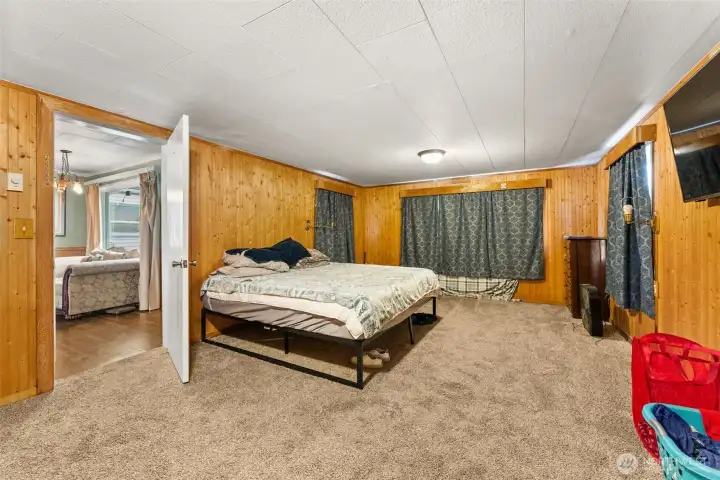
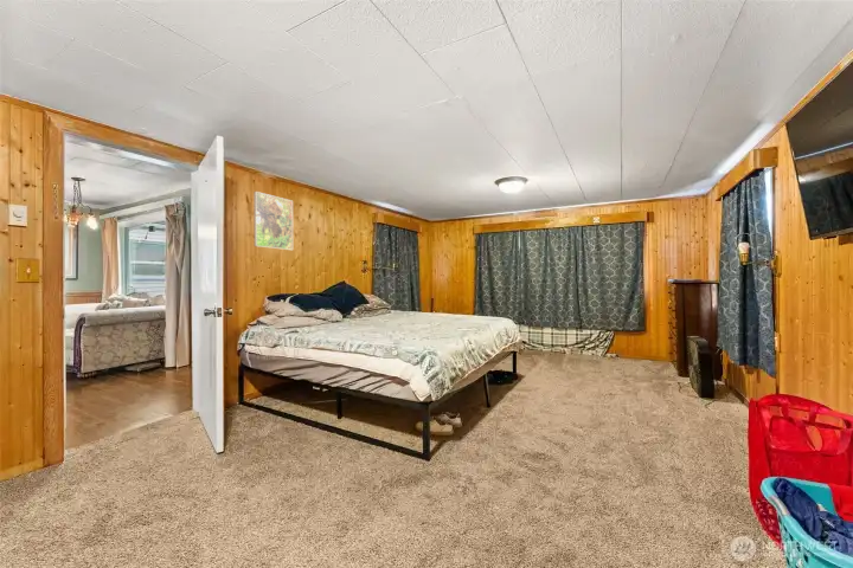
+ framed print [252,191,294,251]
